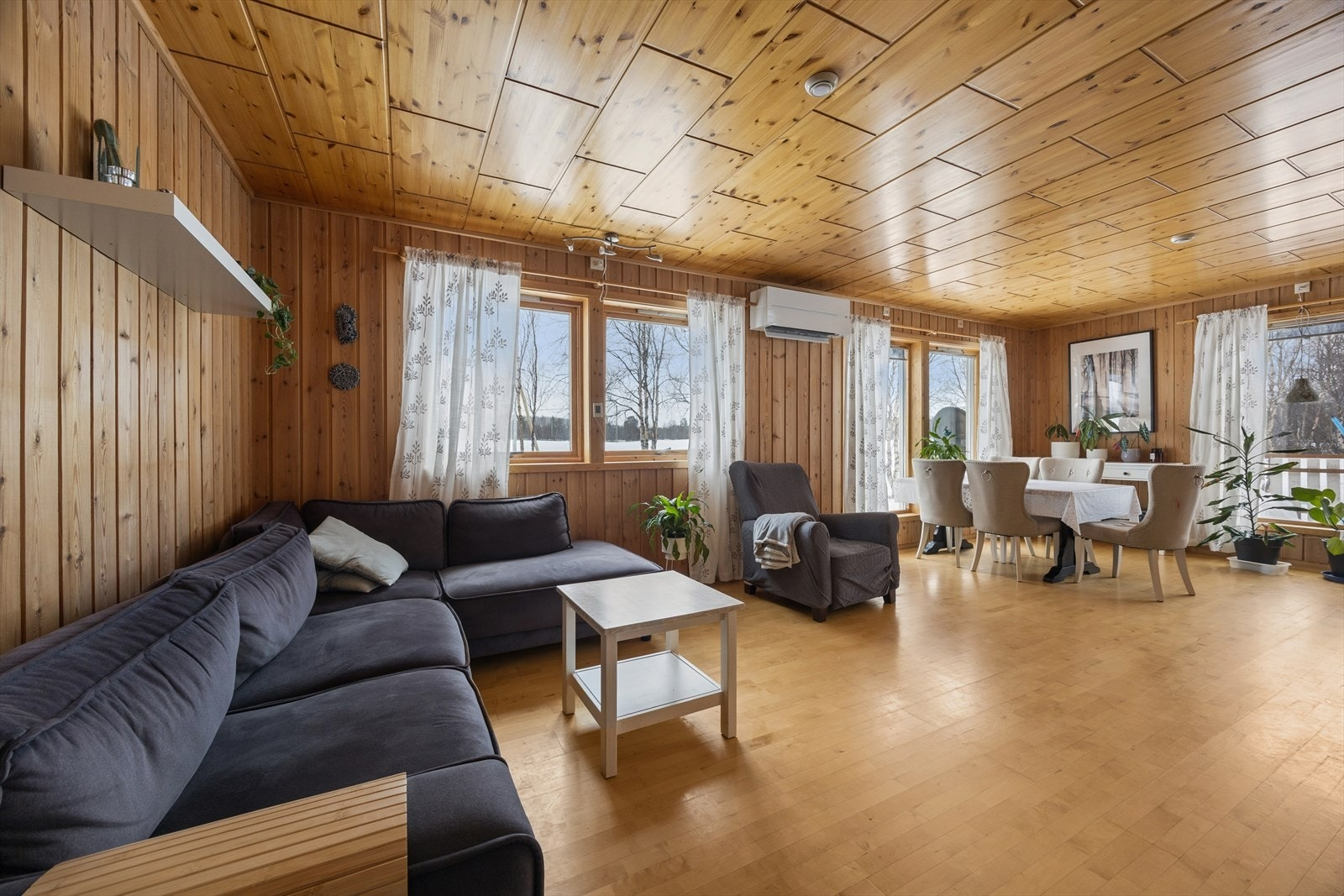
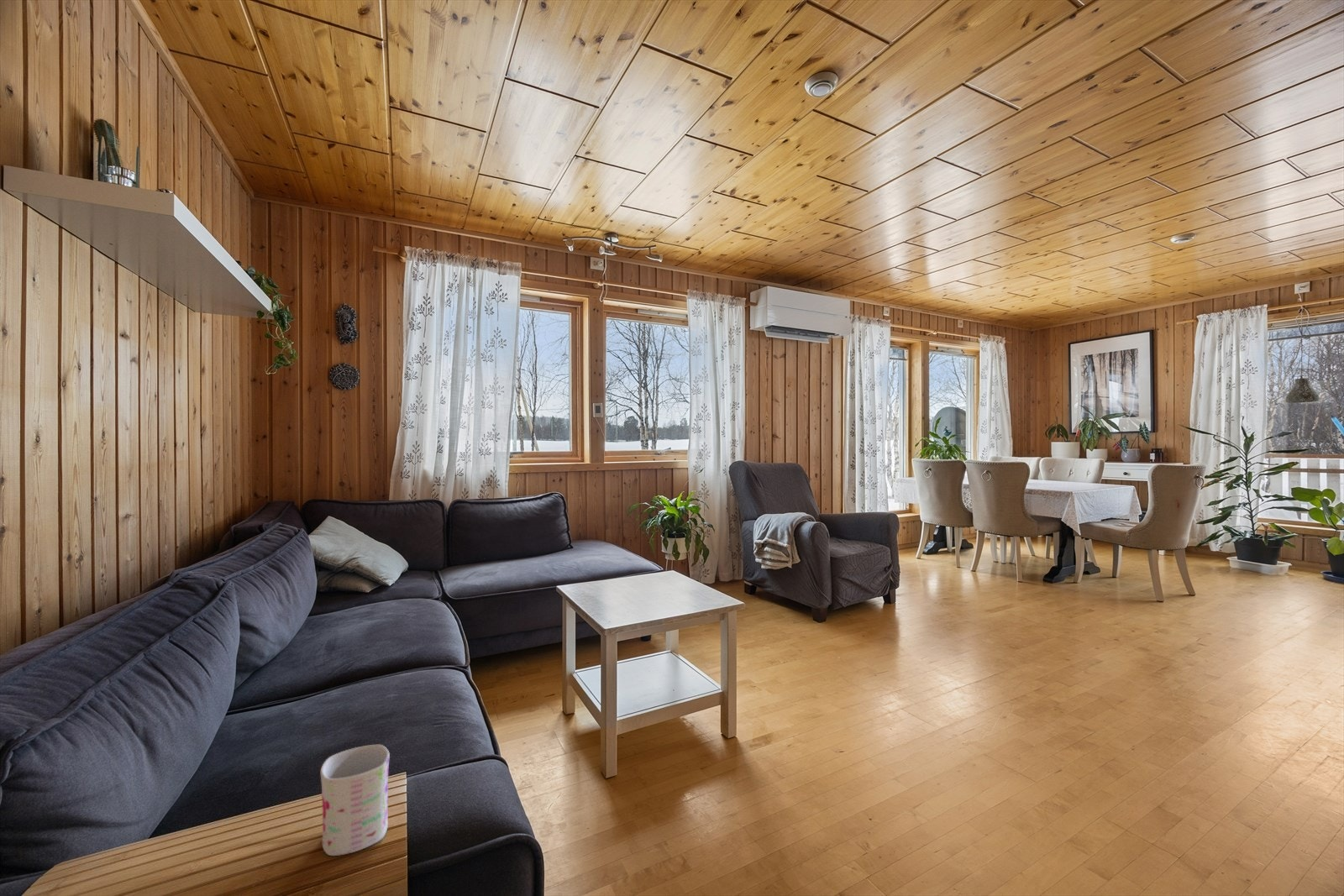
+ mug [320,744,391,857]
